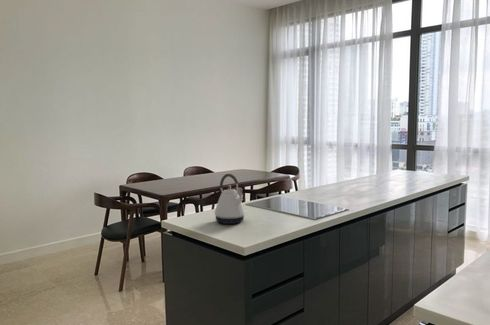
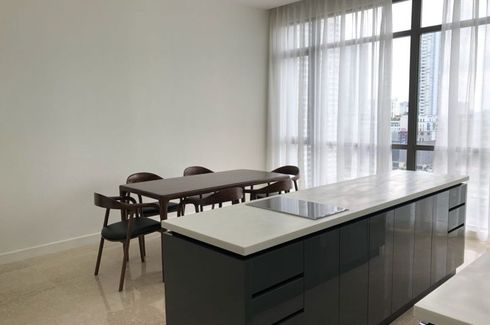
- kettle [214,173,246,225]
